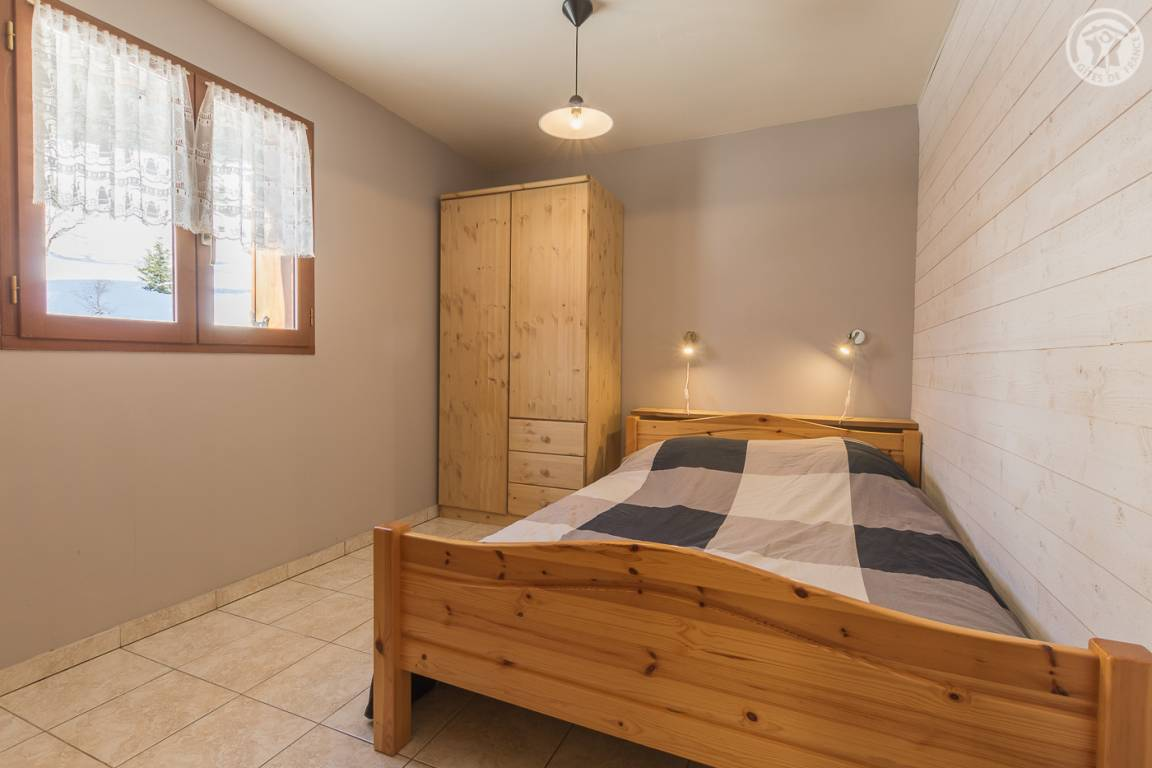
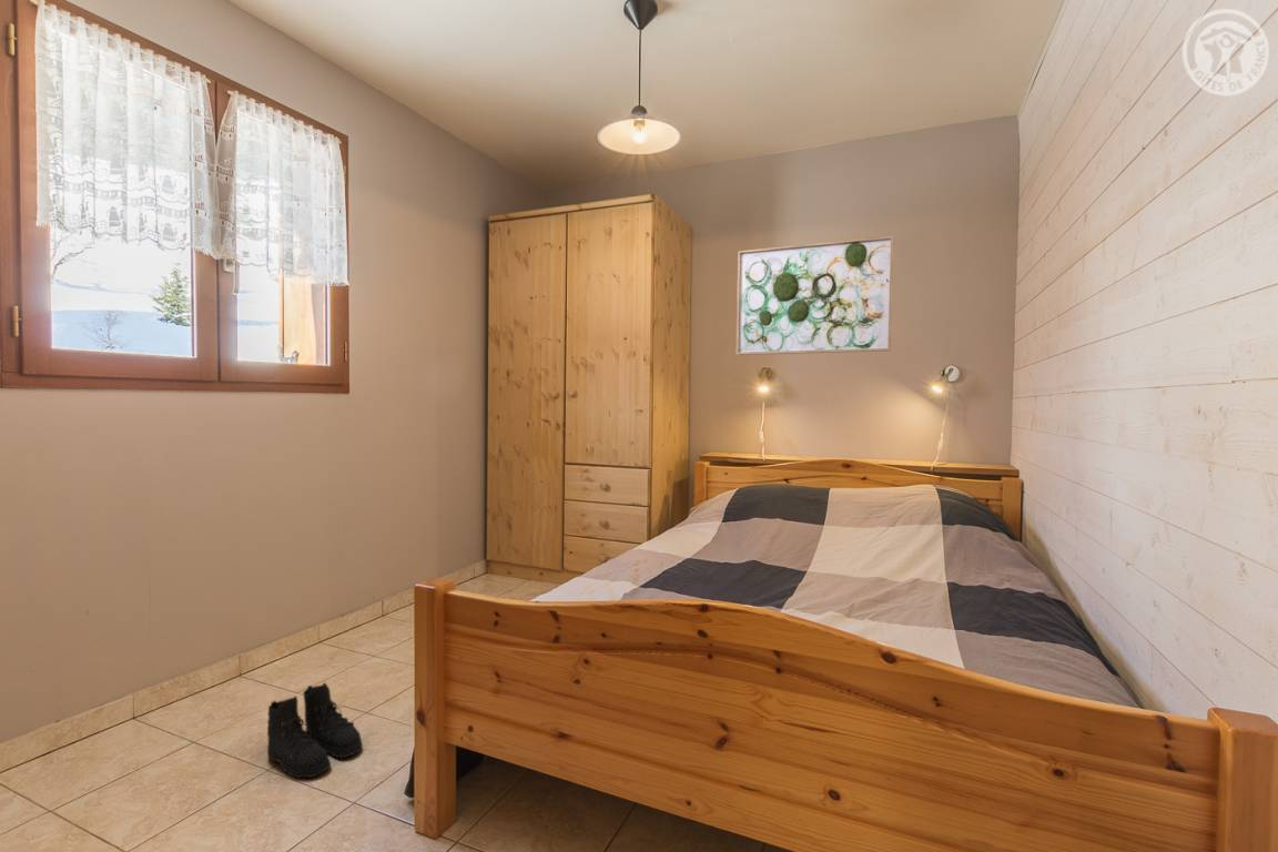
+ wall art [736,235,894,356]
+ boots [266,681,363,780]
